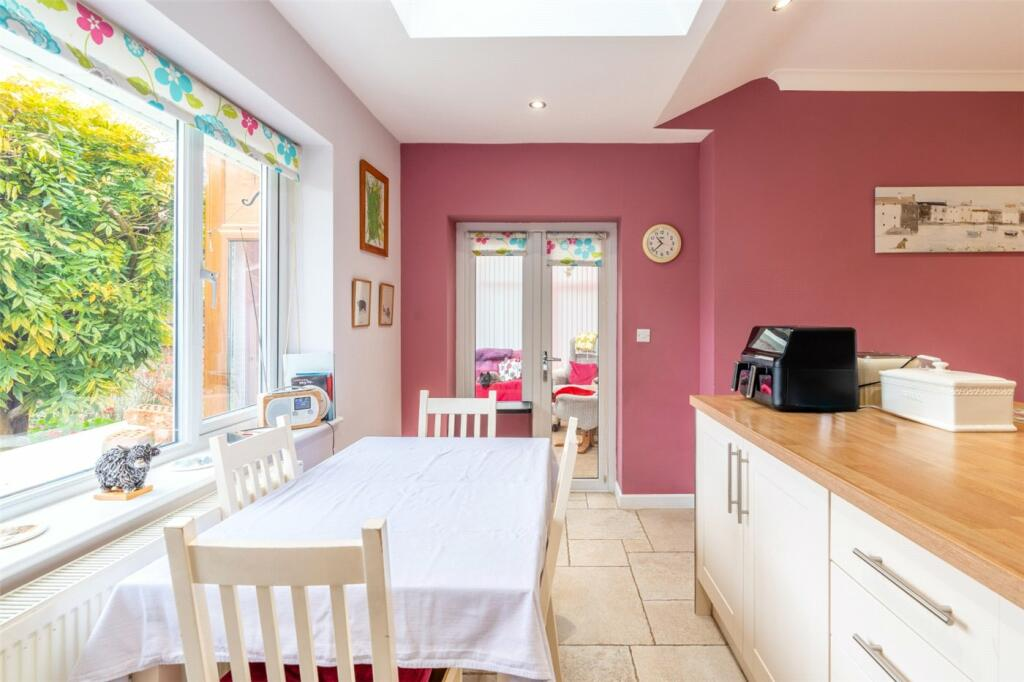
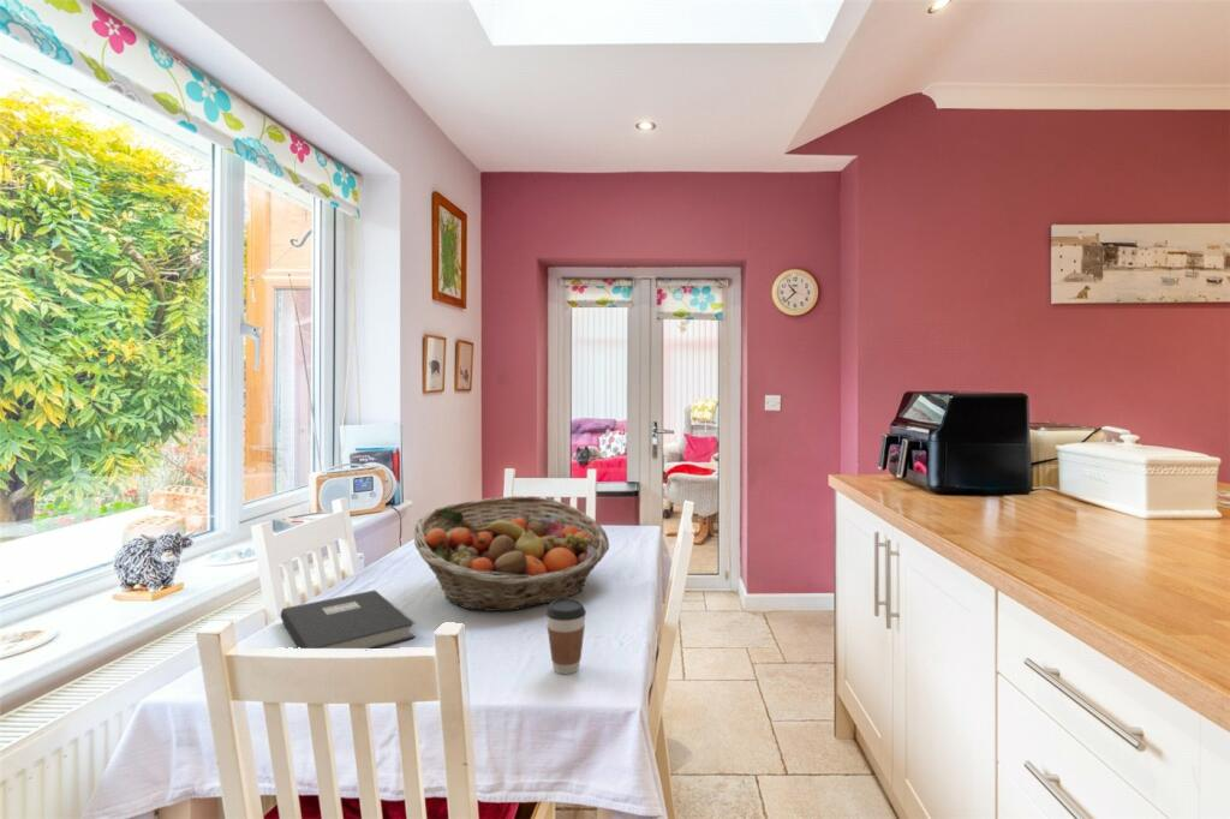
+ coffee cup [545,597,587,675]
+ book [279,590,416,650]
+ fruit basket [413,495,610,612]
